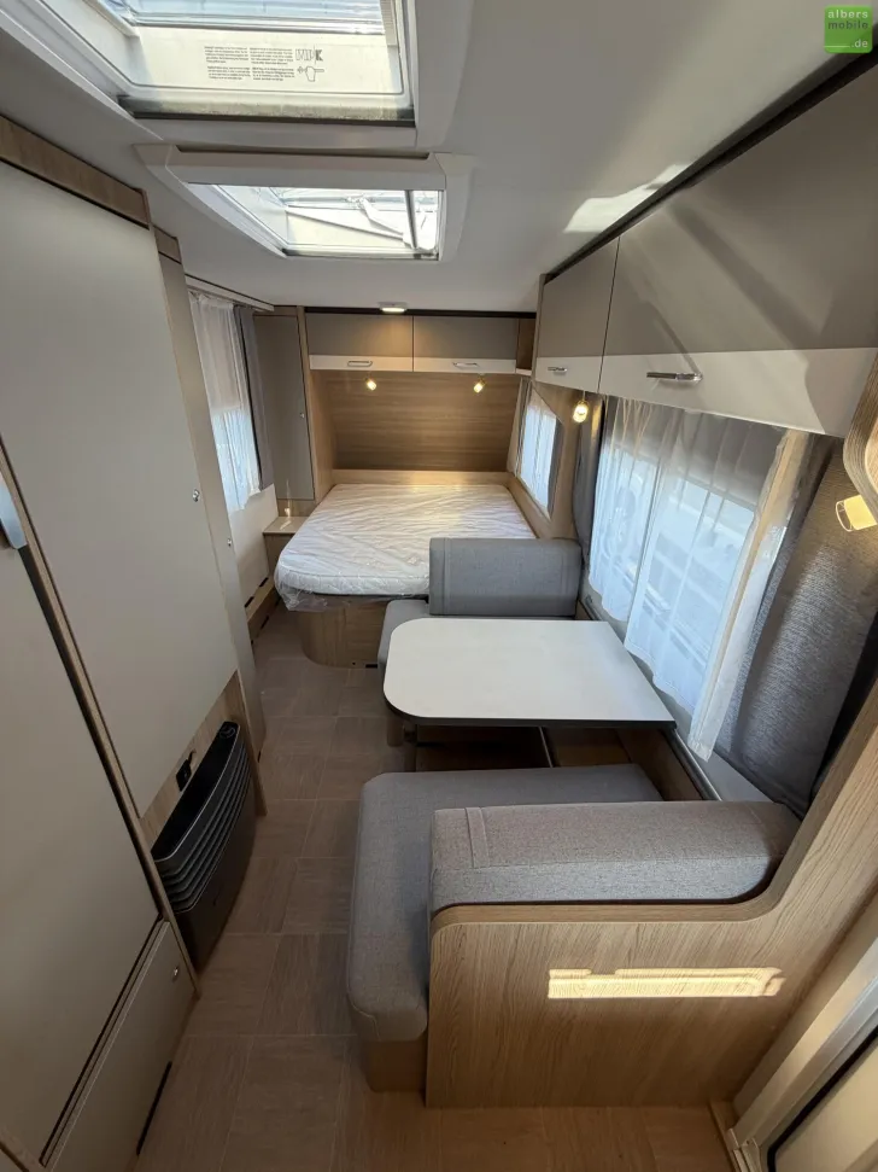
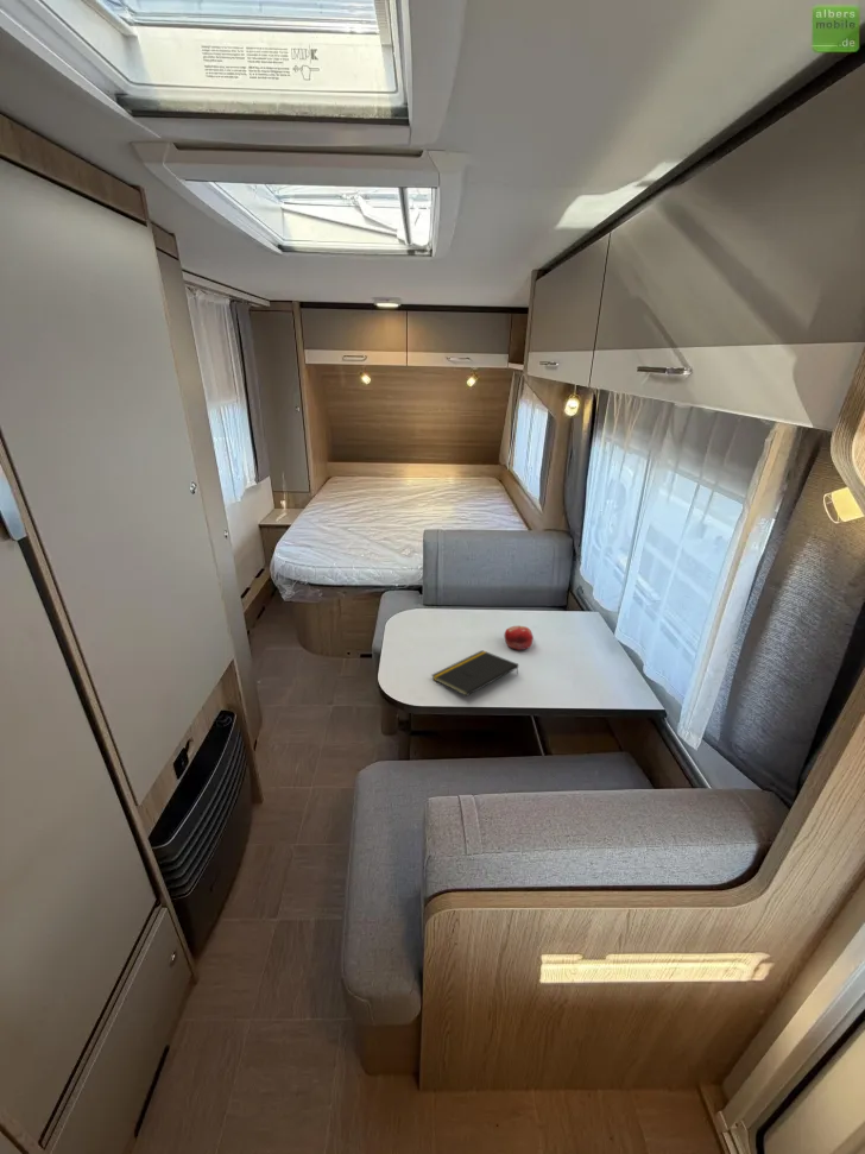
+ notepad [431,649,519,698]
+ fruit [504,625,535,651]
